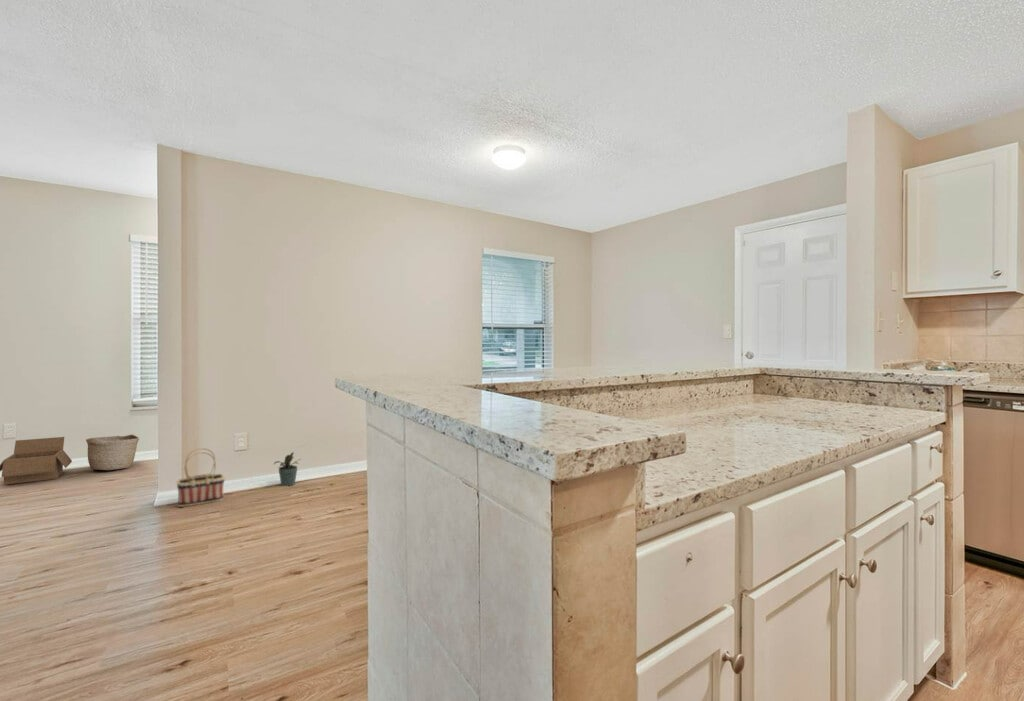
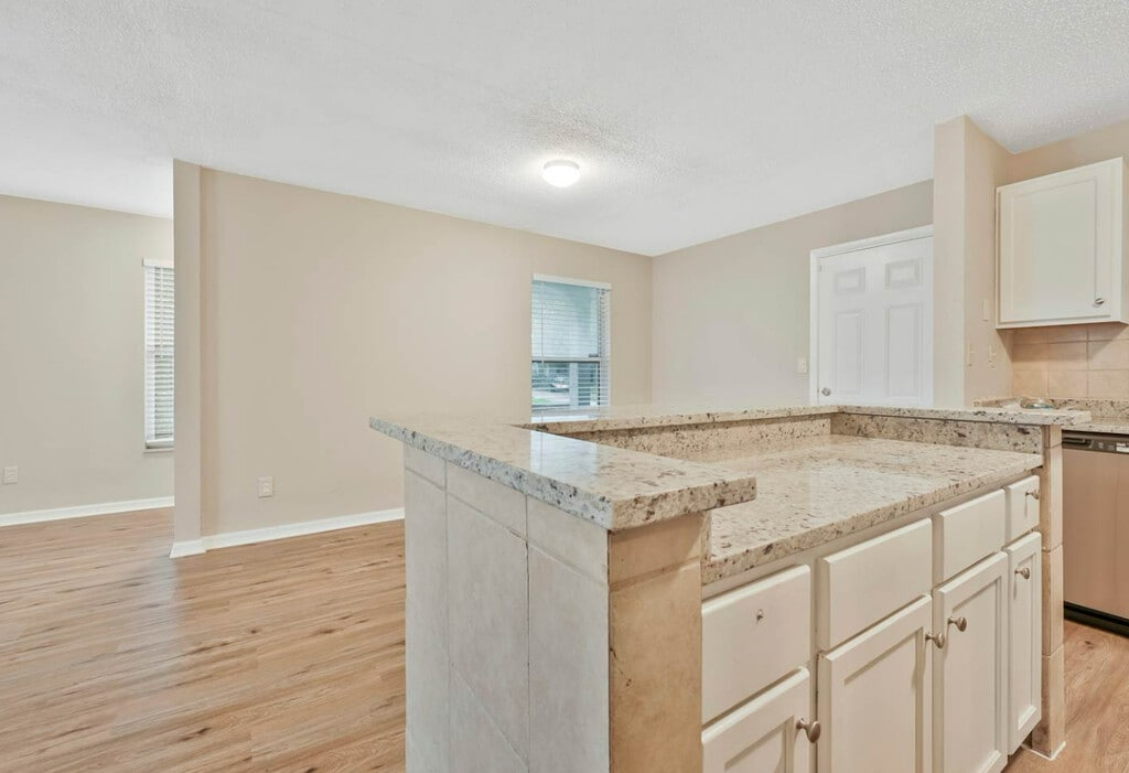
- potted plant [273,451,302,487]
- basket [176,447,226,508]
- basket [85,433,140,471]
- box [0,436,73,486]
